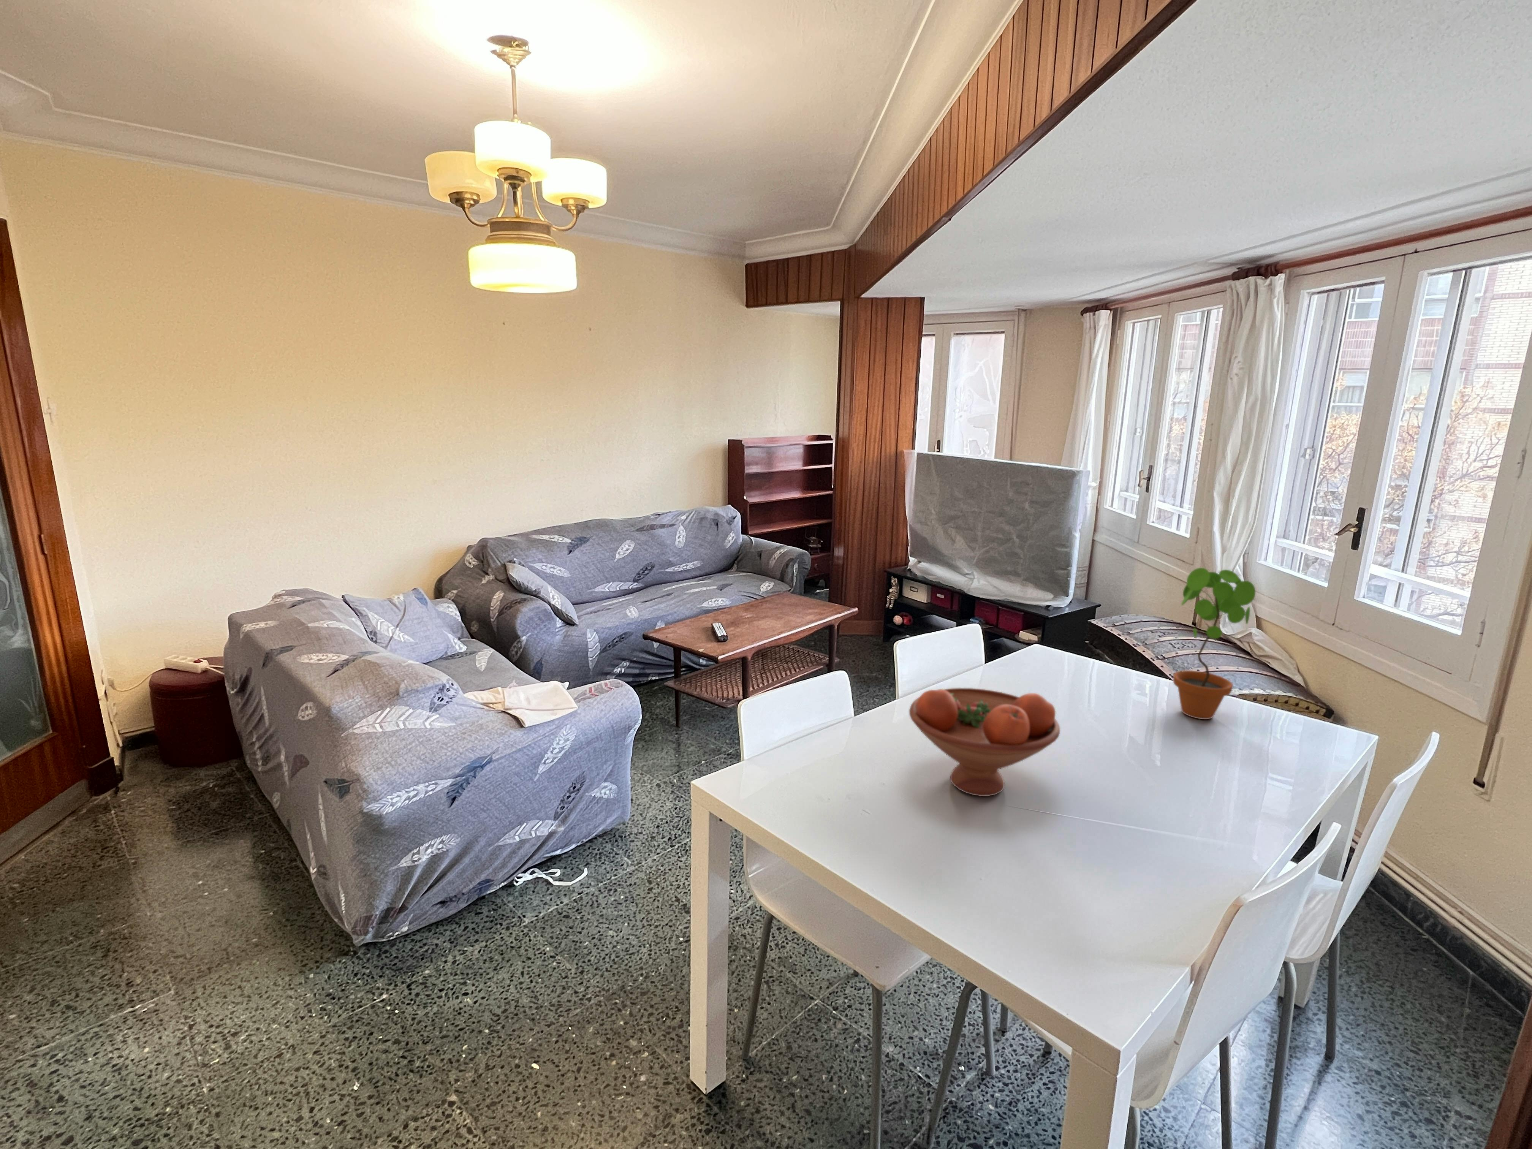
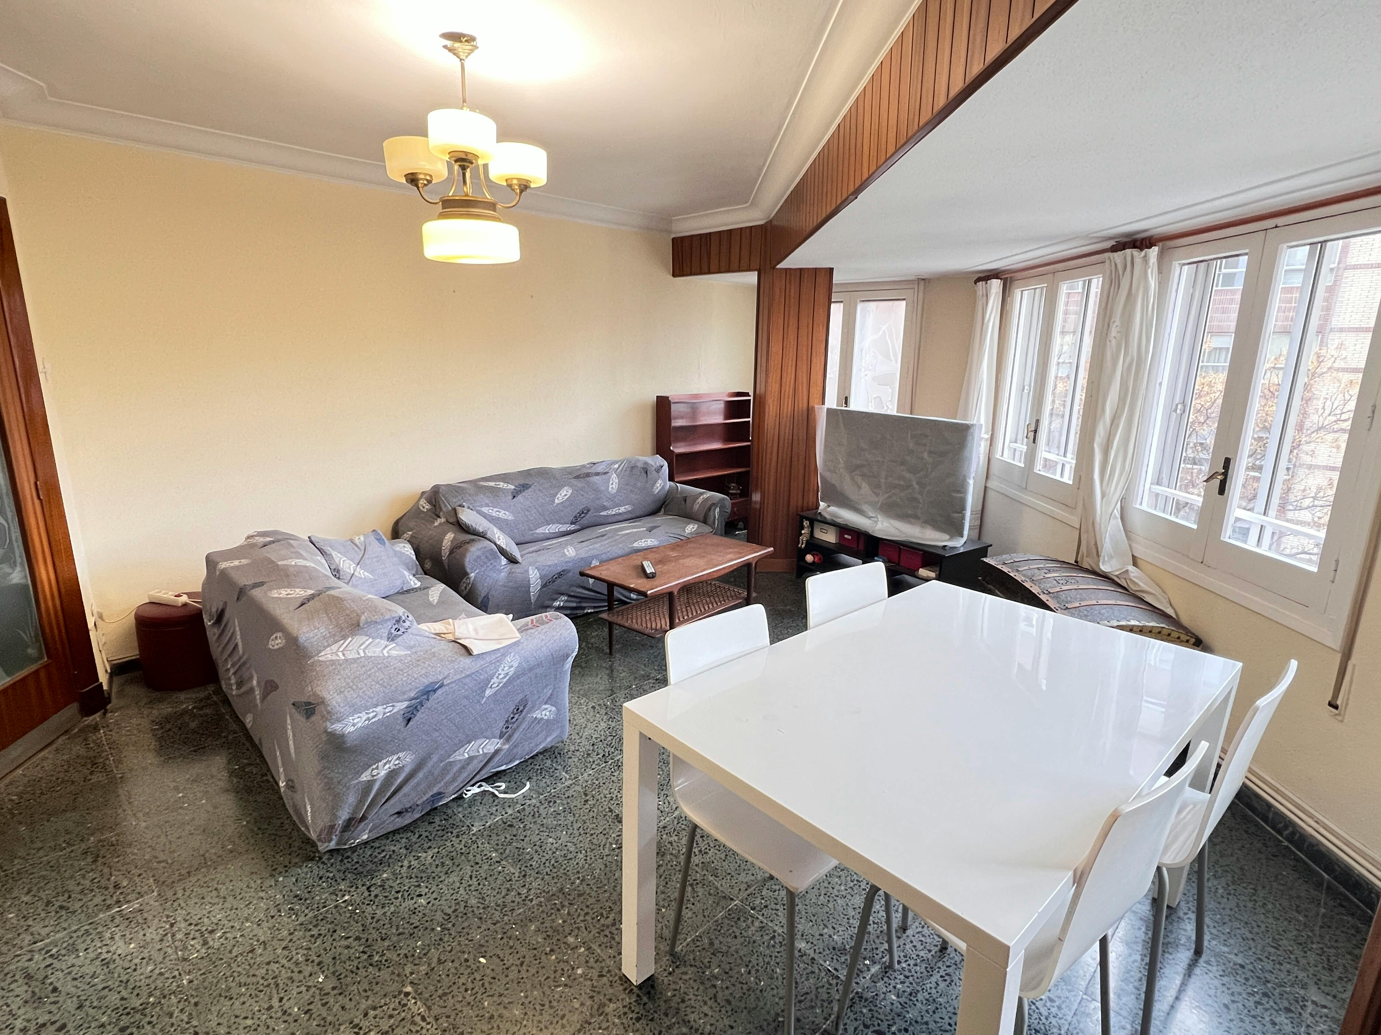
- potted plant [1173,567,1256,719]
- fruit bowl [908,688,1060,797]
